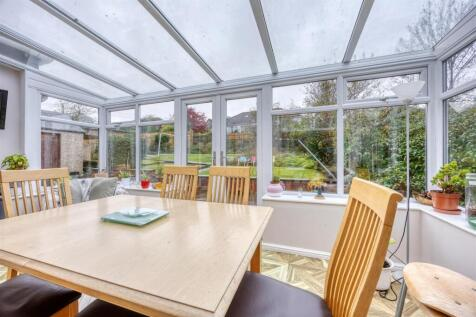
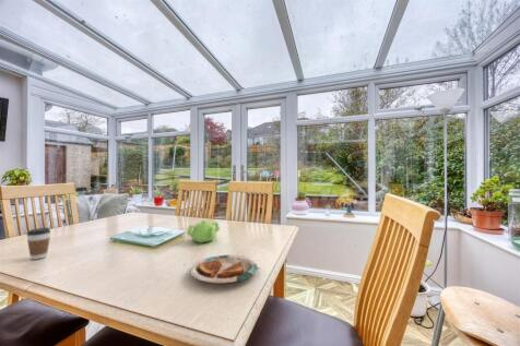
+ coffee cup [25,227,51,261]
+ plate [190,254,260,285]
+ teapot [186,219,221,244]
